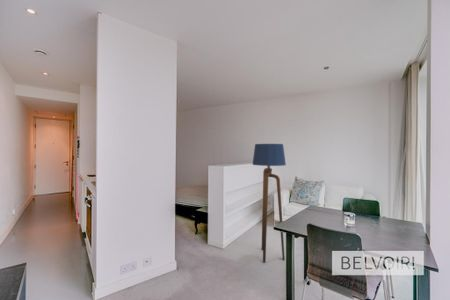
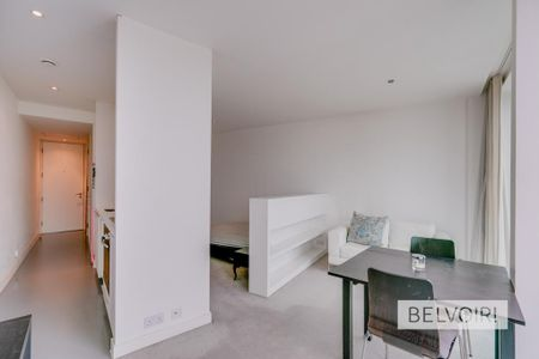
- floor lamp [252,143,287,264]
